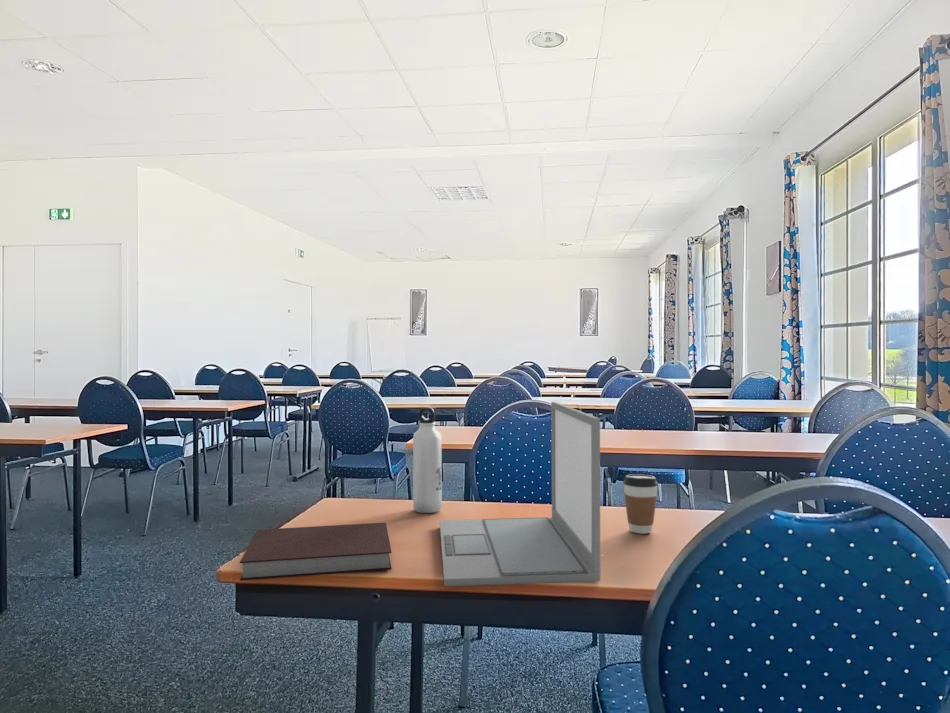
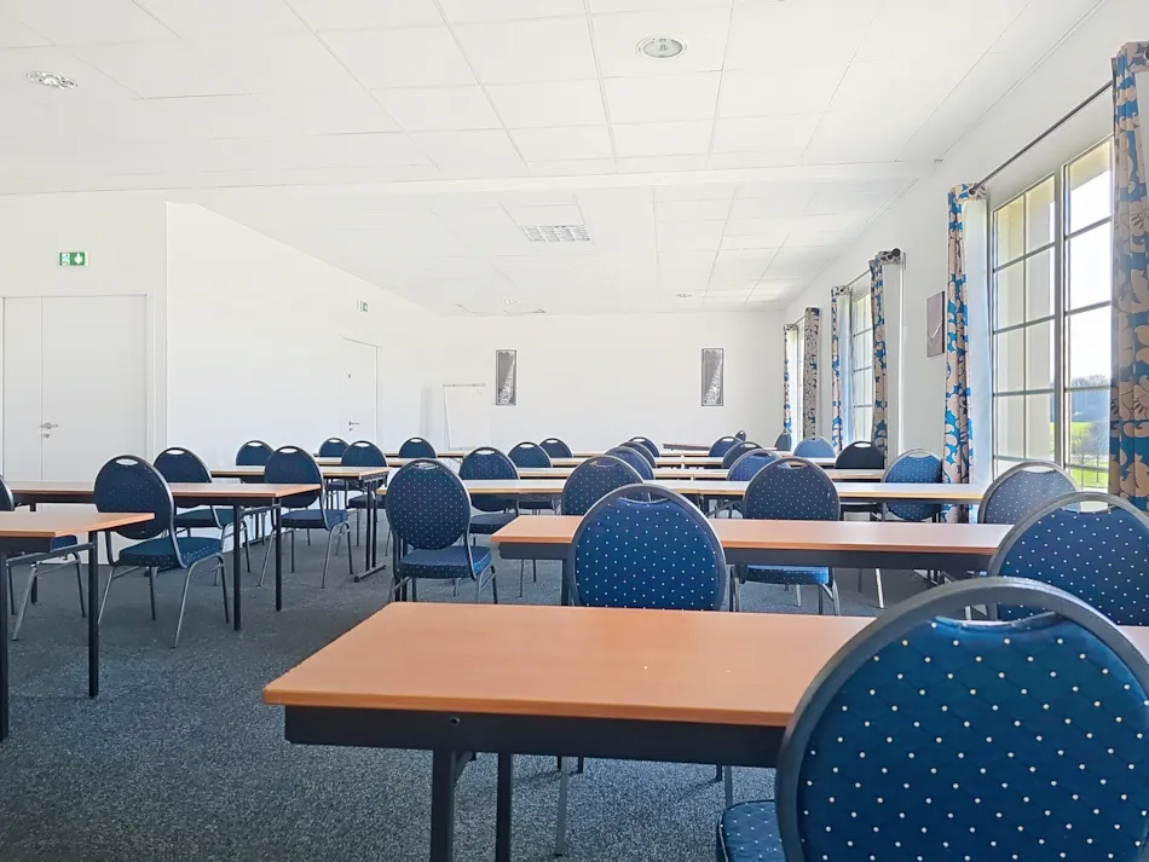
- notebook [239,521,392,581]
- water bottle [412,406,443,514]
- laptop [439,401,601,587]
- coffee cup [622,473,659,535]
